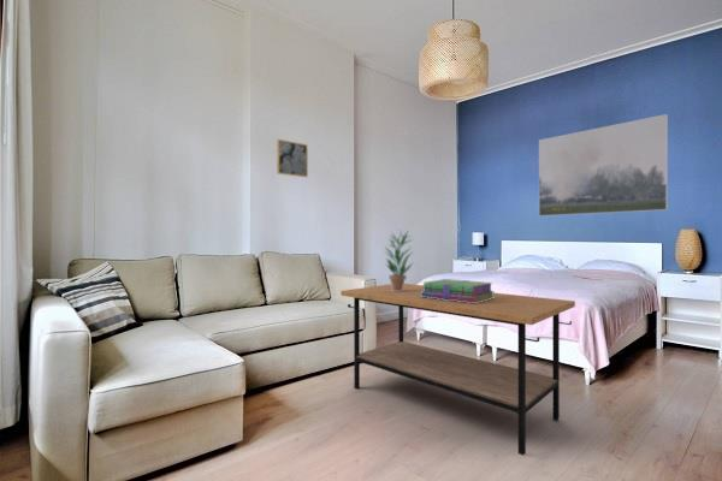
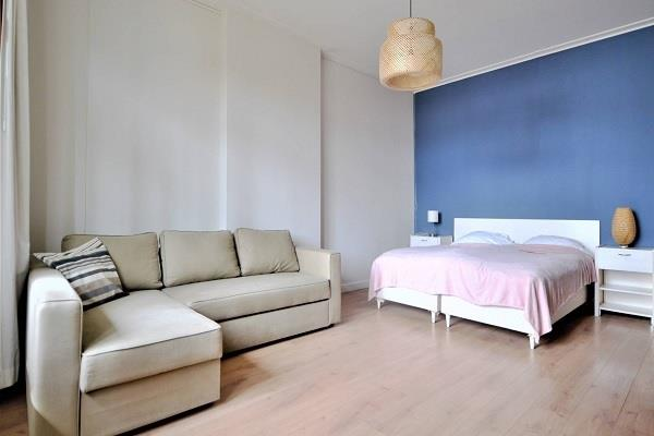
- stack of books [421,278,496,303]
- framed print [538,113,669,218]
- potted plant [383,230,415,291]
- wall art [276,138,309,178]
- coffee table [339,283,576,456]
